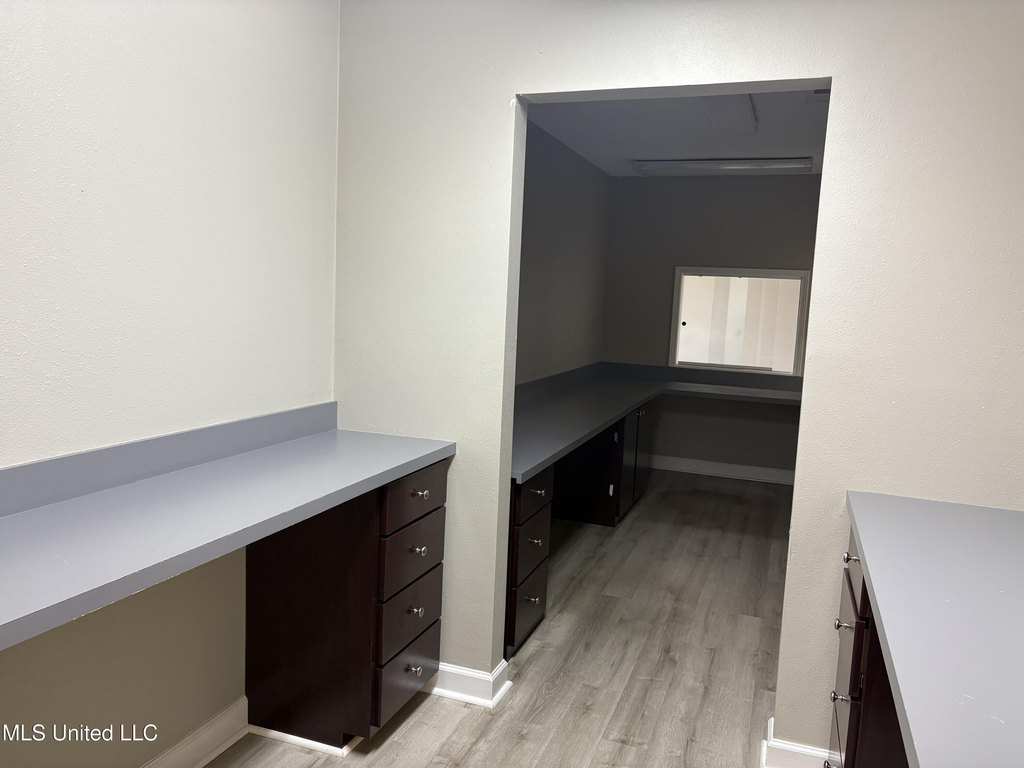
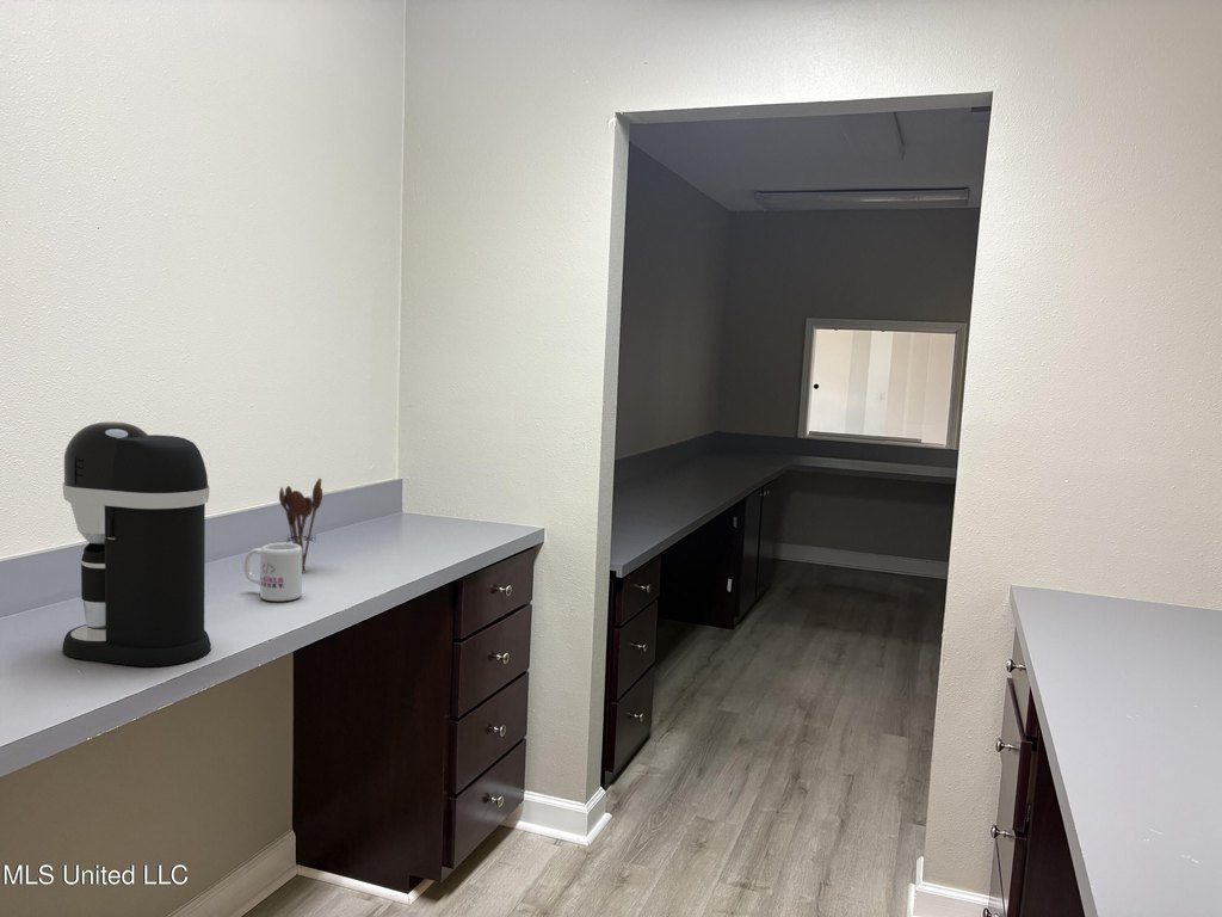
+ utensil holder [278,478,323,572]
+ coffee maker [61,420,212,667]
+ mug [242,542,303,602]
